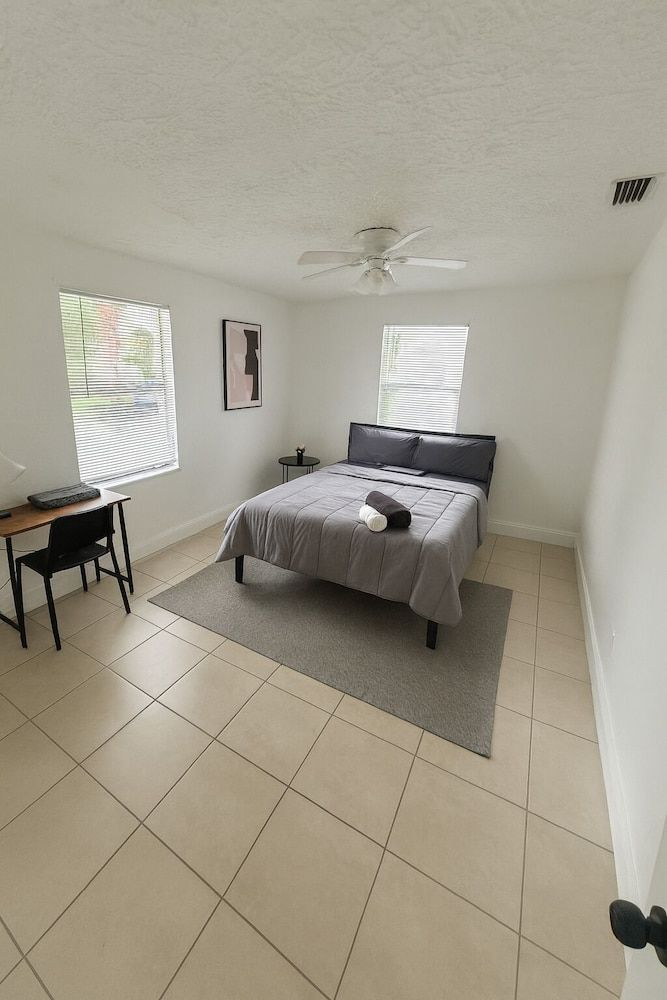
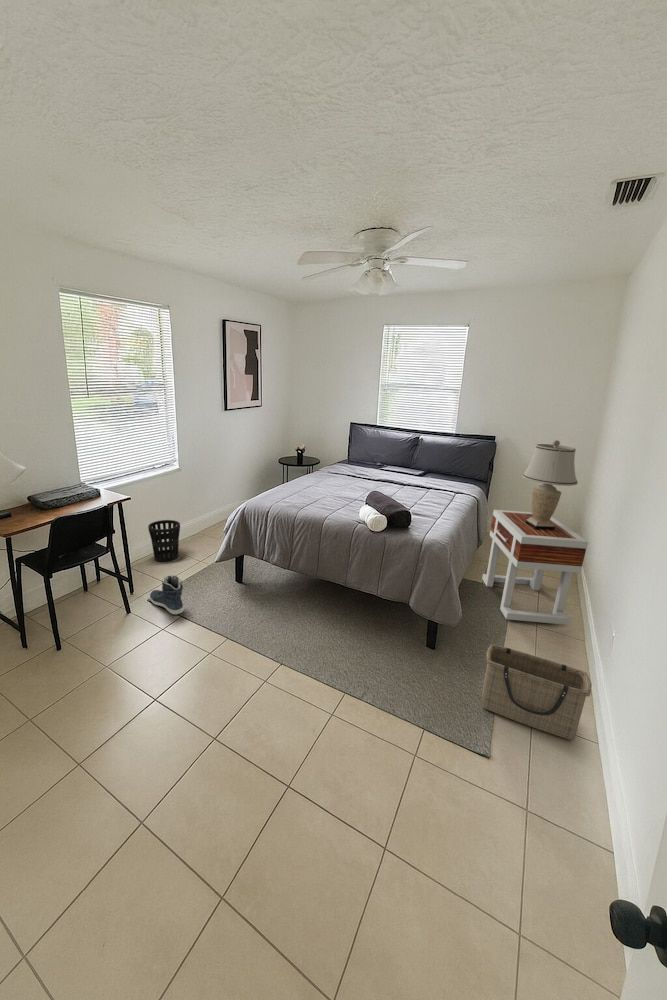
+ sneaker [149,574,185,615]
+ side table [481,509,589,626]
+ wastebasket [147,519,181,563]
+ basket [481,643,592,741]
+ table lamp [521,439,579,530]
